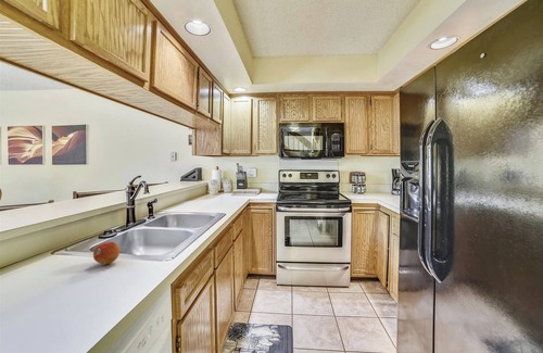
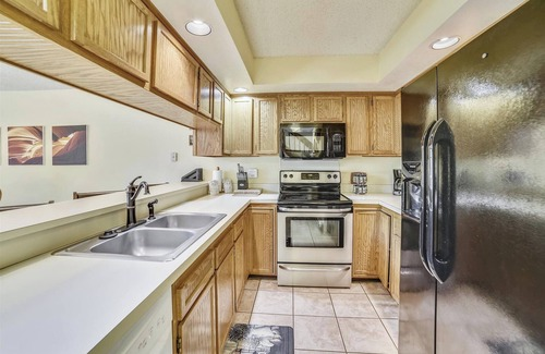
- fruit [92,241,121,265]
